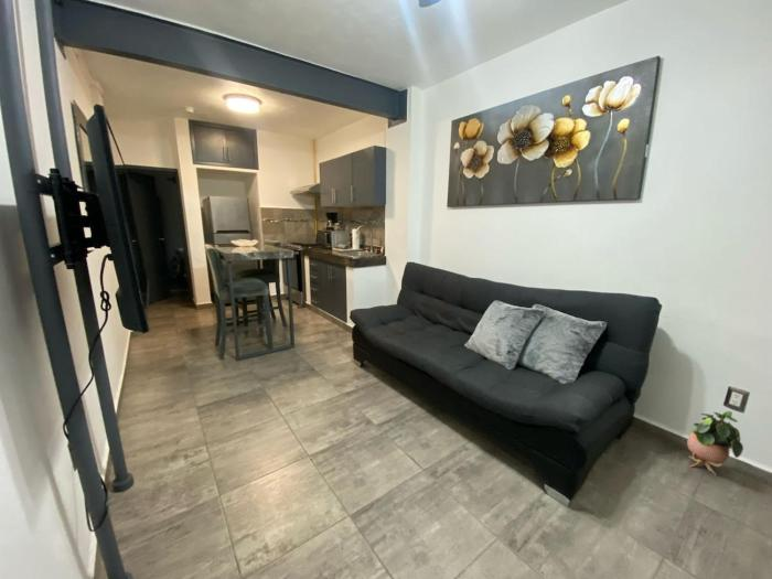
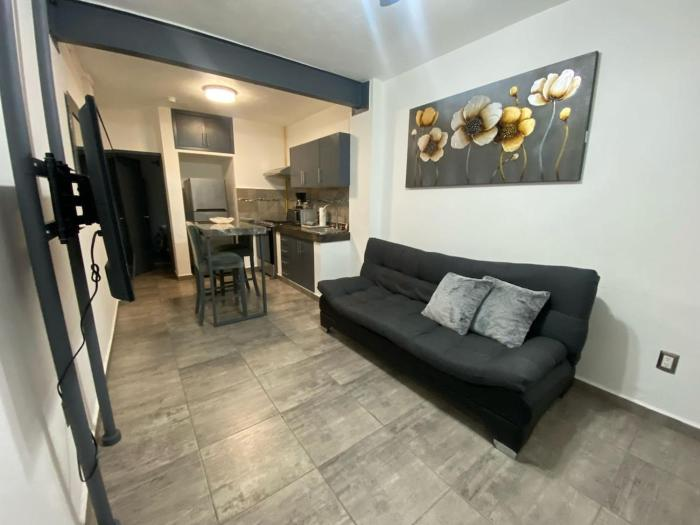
- potted plant [686,410,744,476]
